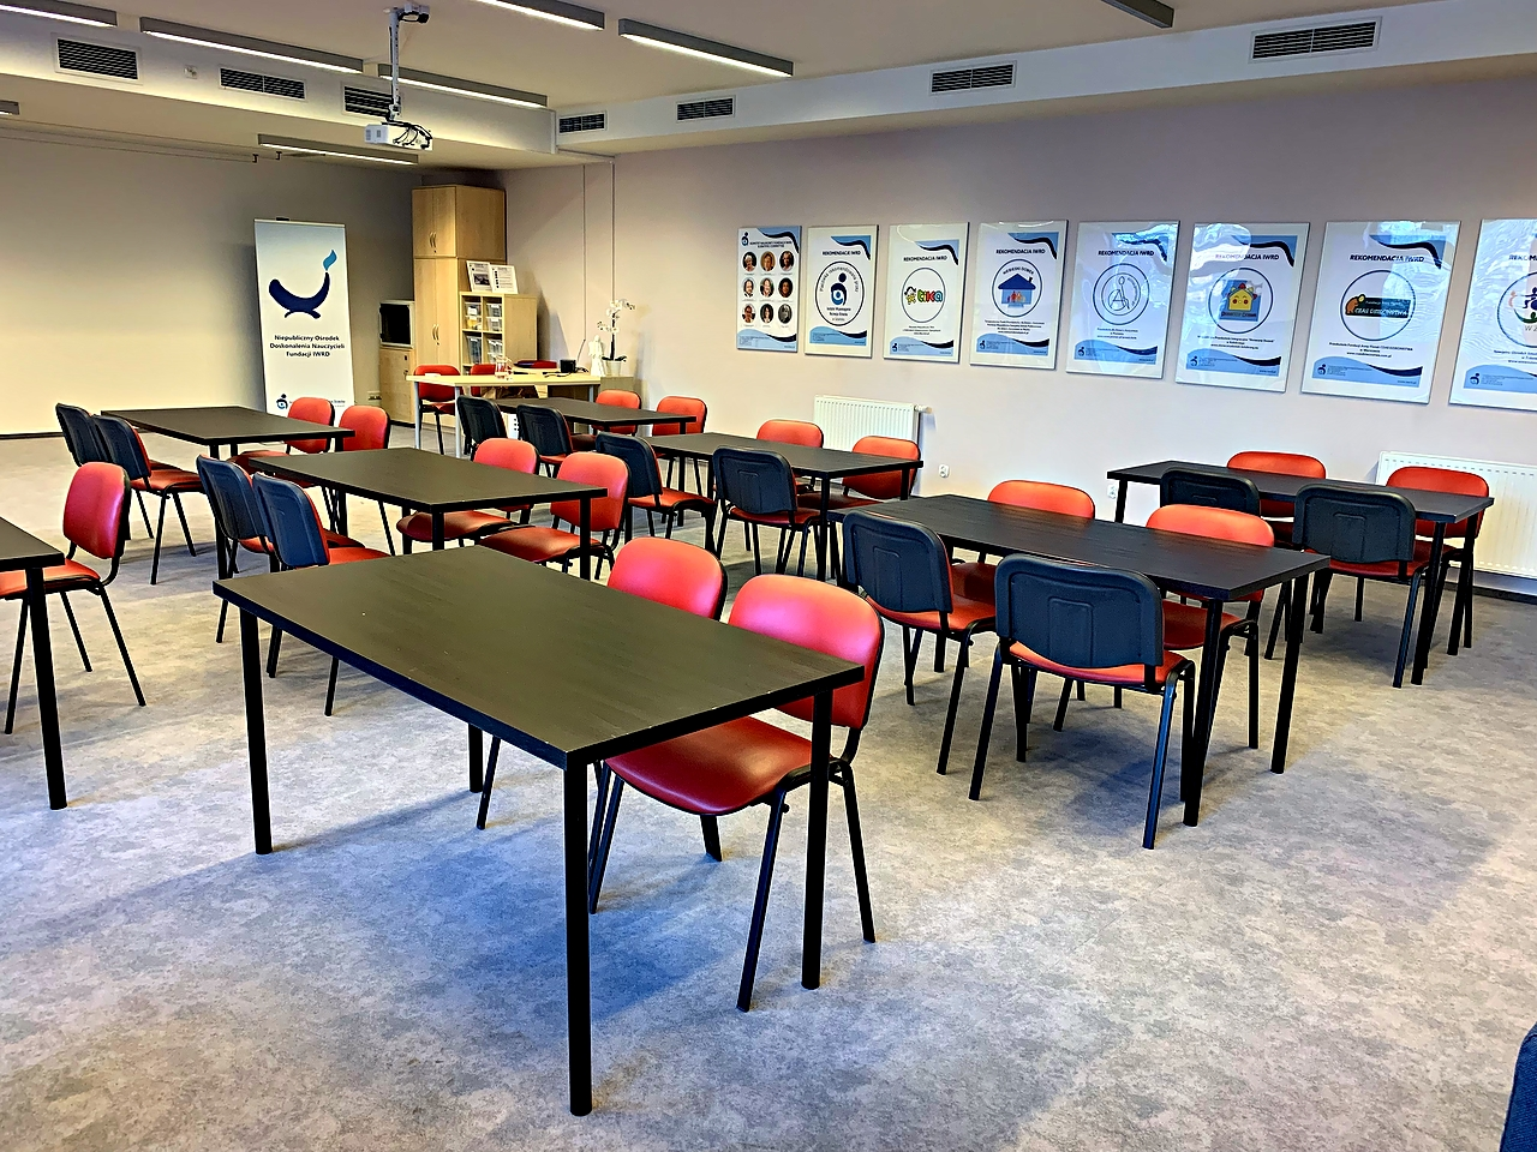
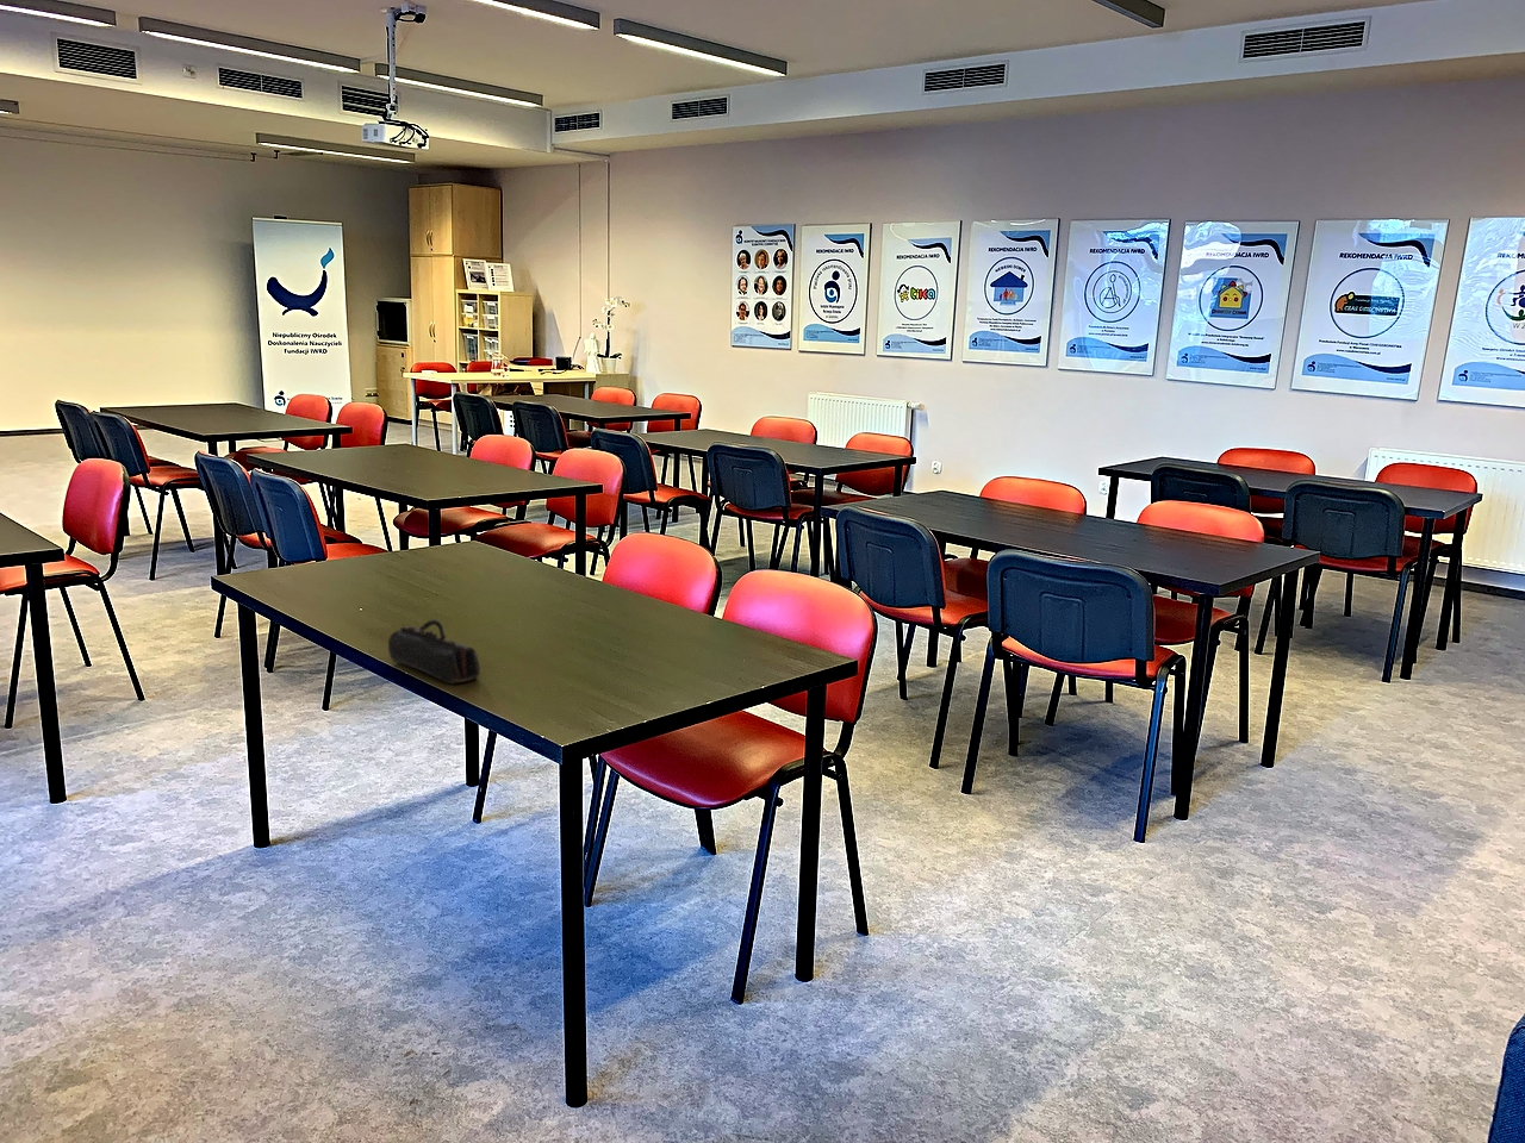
+ pencil case [387,618,482,684]
